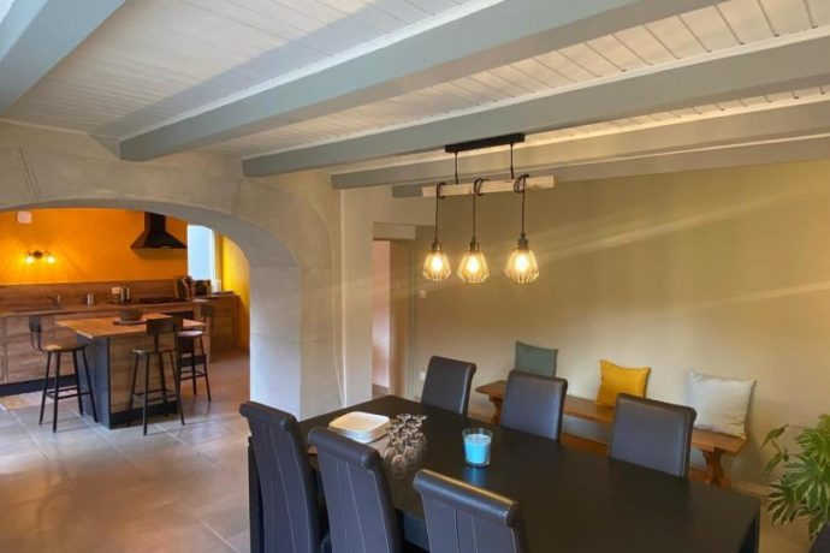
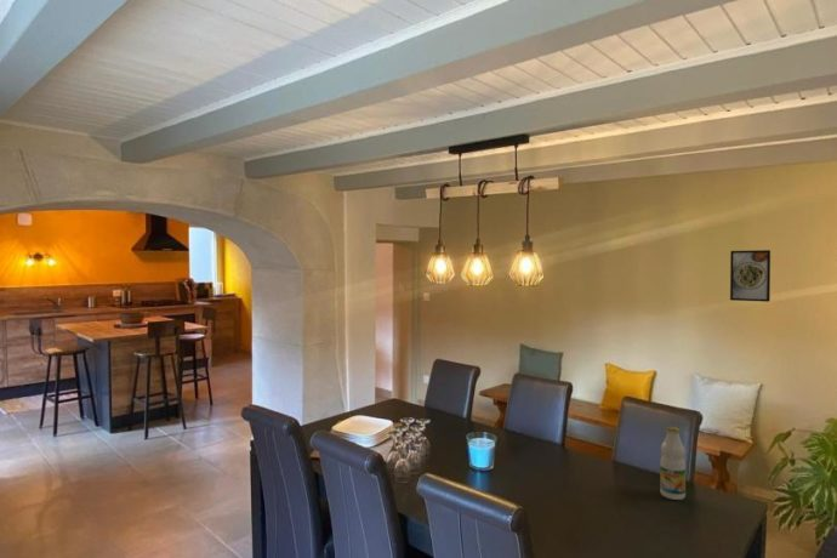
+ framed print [729,249,771,303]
+ bottle [659,426,687,501]
